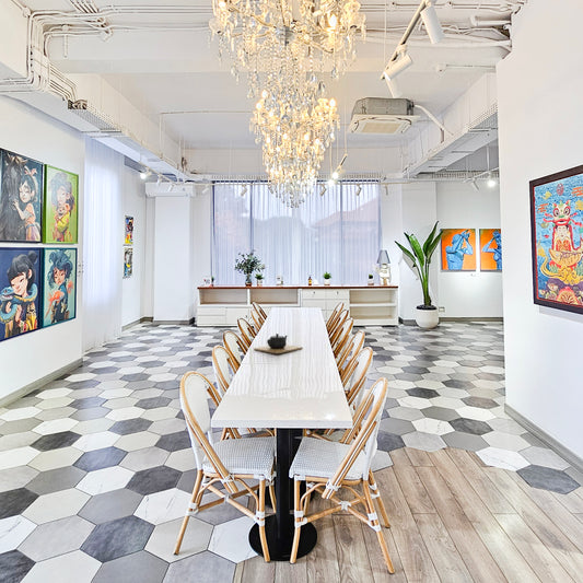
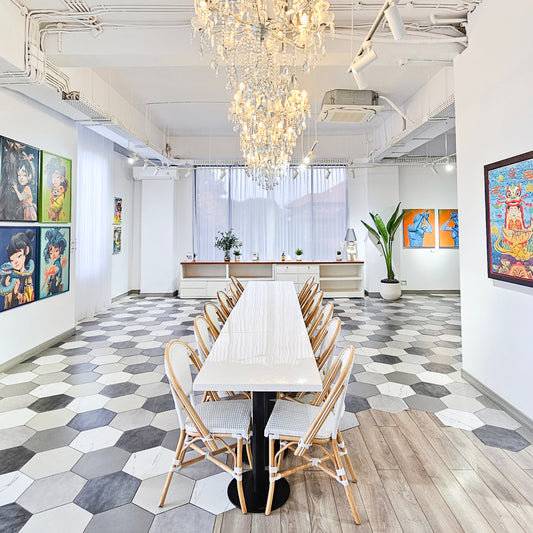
- teapot [253,333,303,354]
